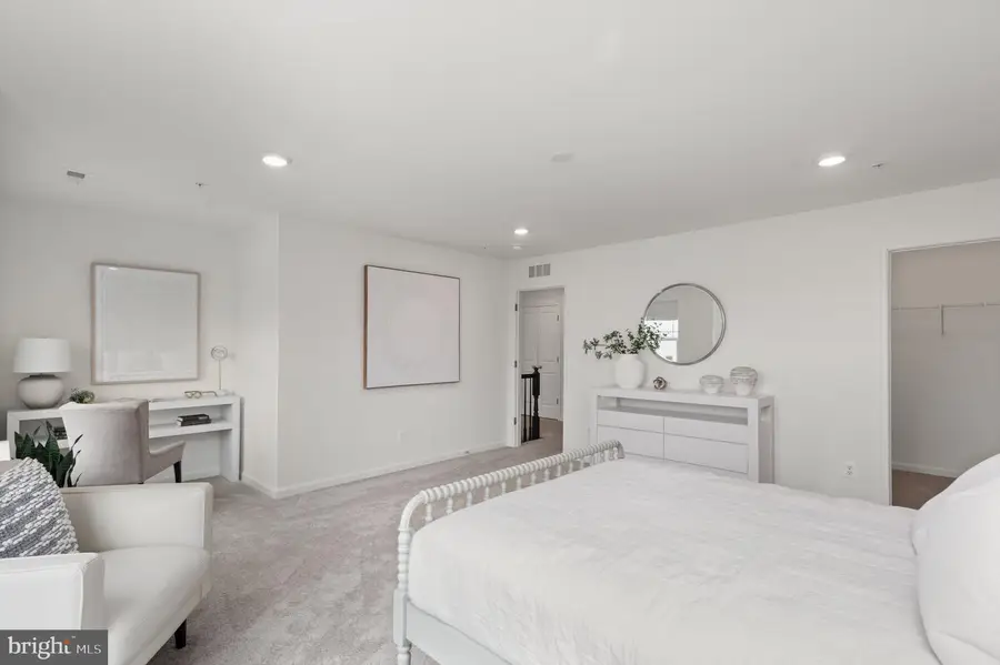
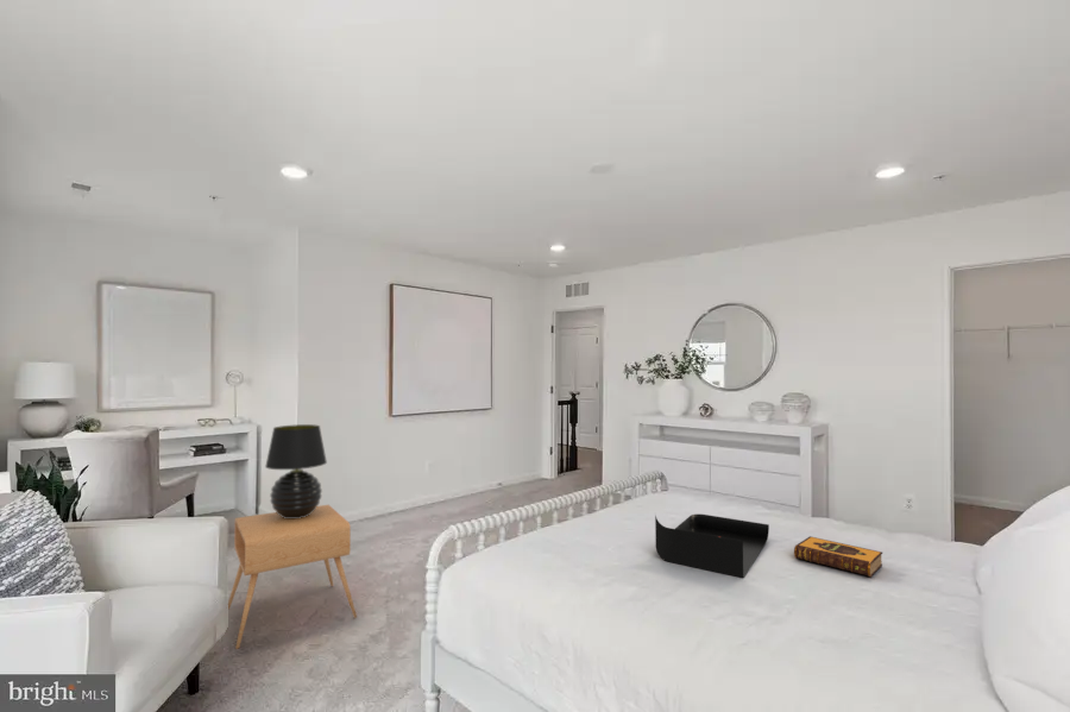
+ side table [227,504,358,650]
+ table lamp [264,423,328,518]
+ hardback book [793,535,883,578]
+ tray [654,513,770,579]
